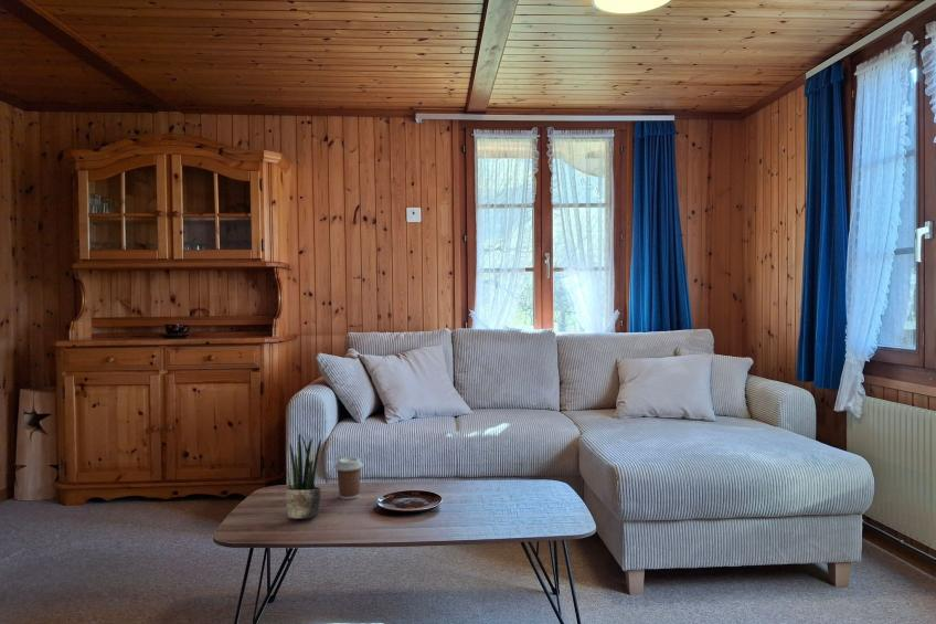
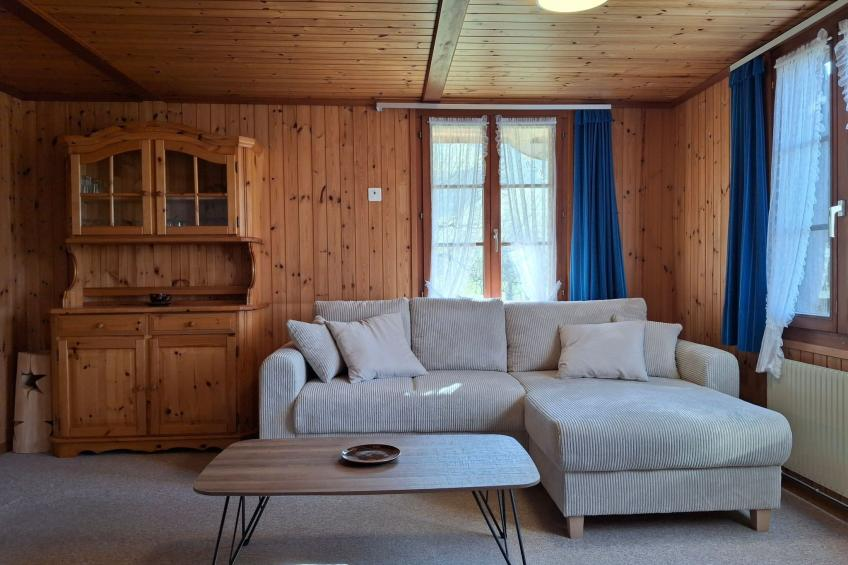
- coffee cup [333,456,364,500]
- potted plant [285,433,322,520]
